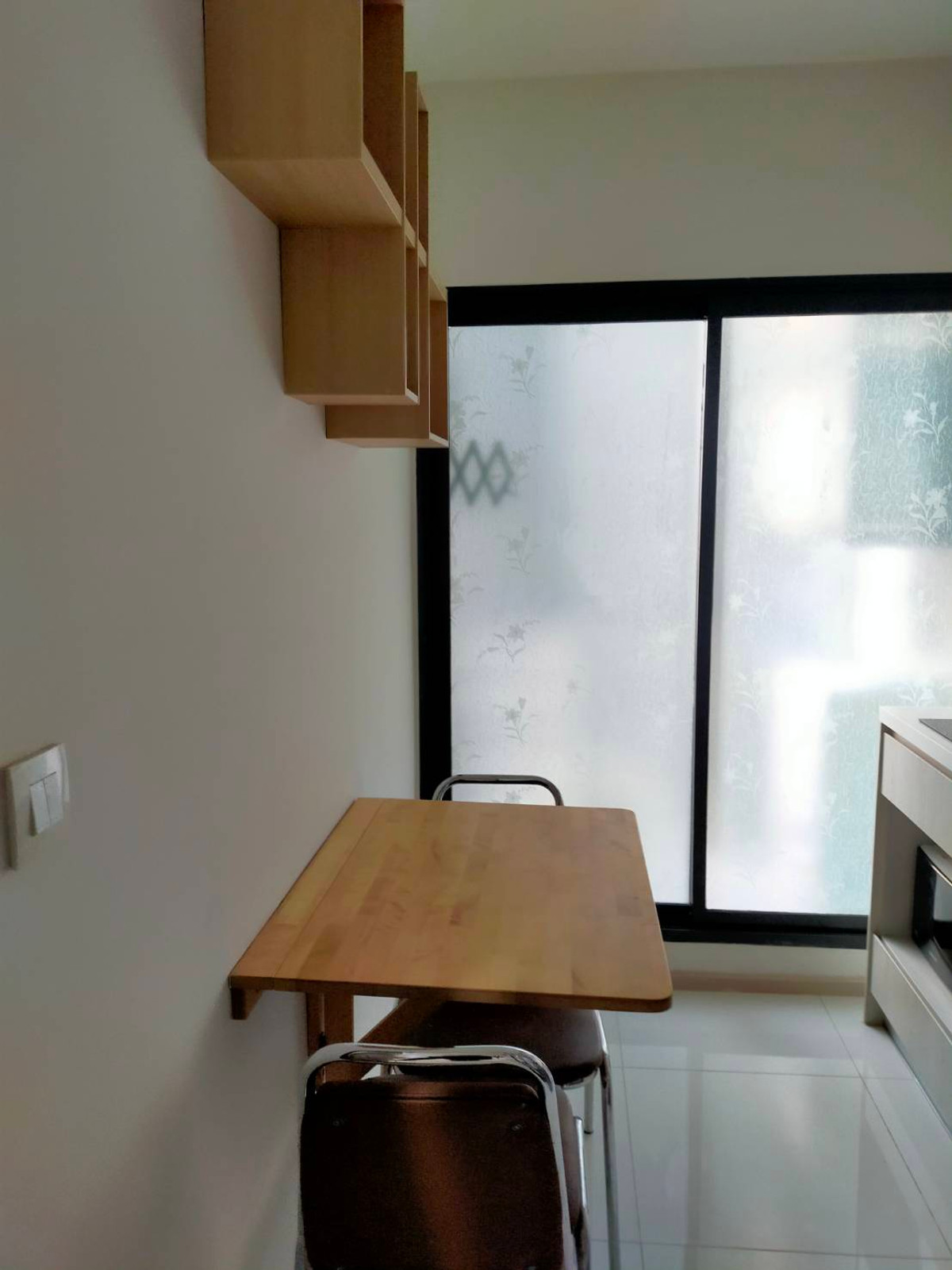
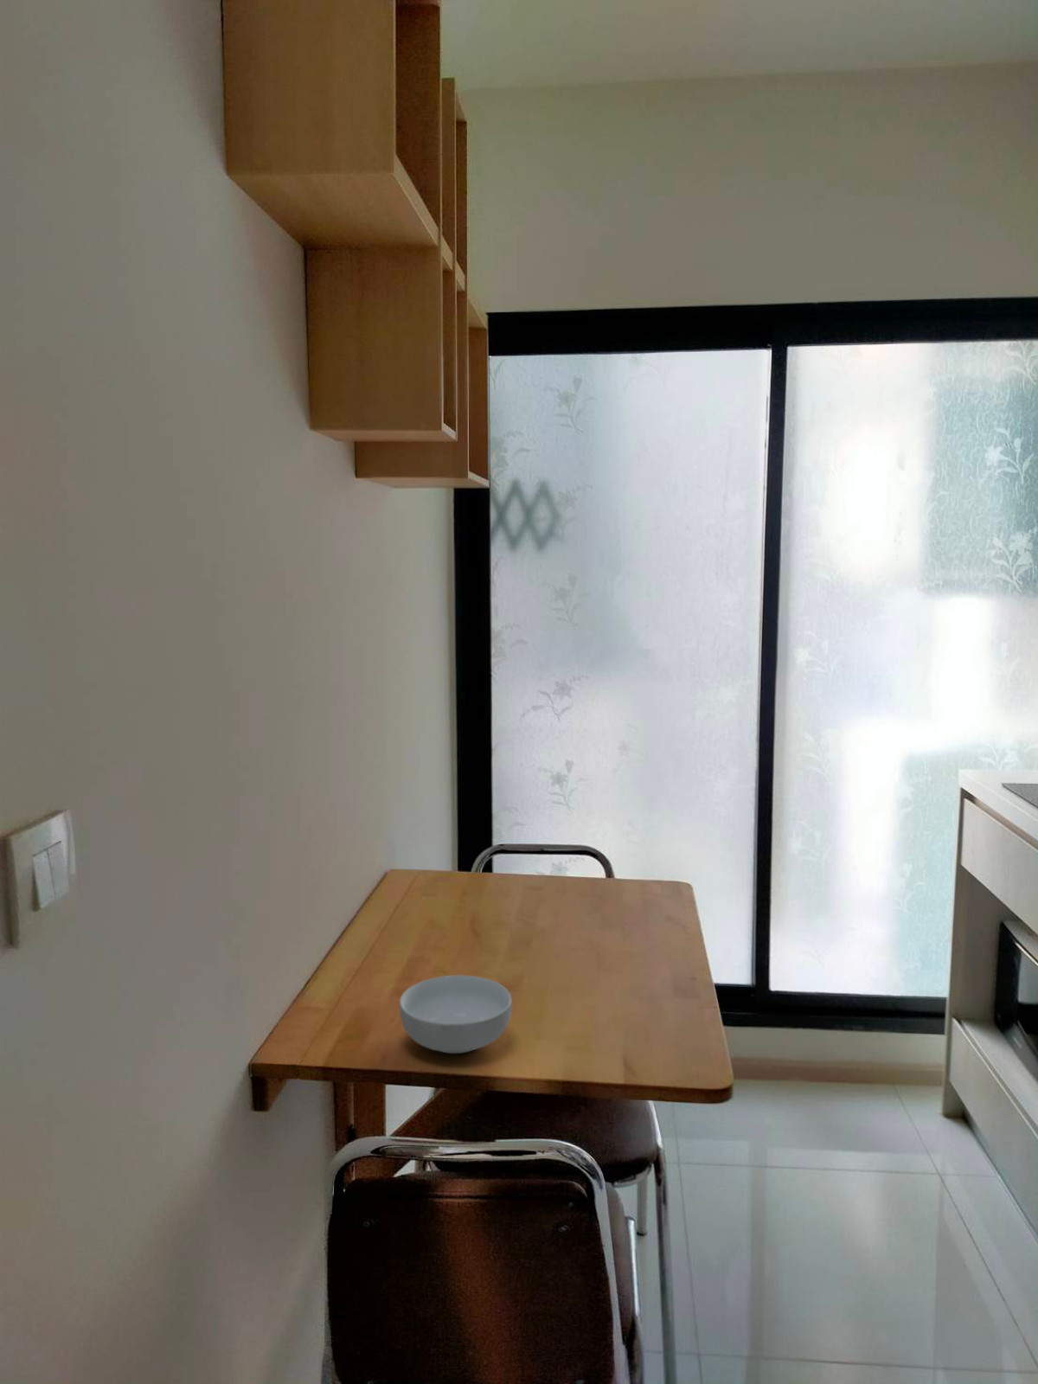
+ cereal bowl [399,974,512,1055]
